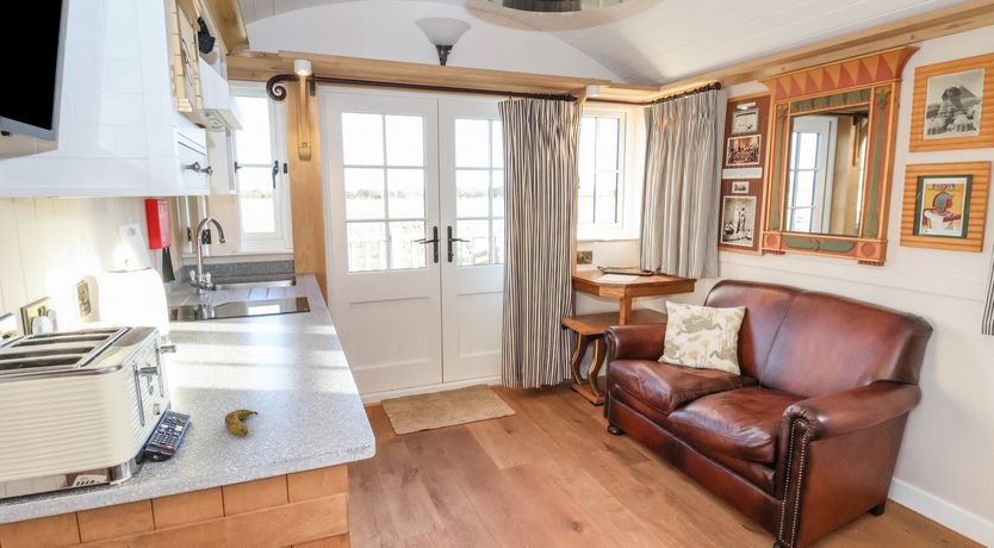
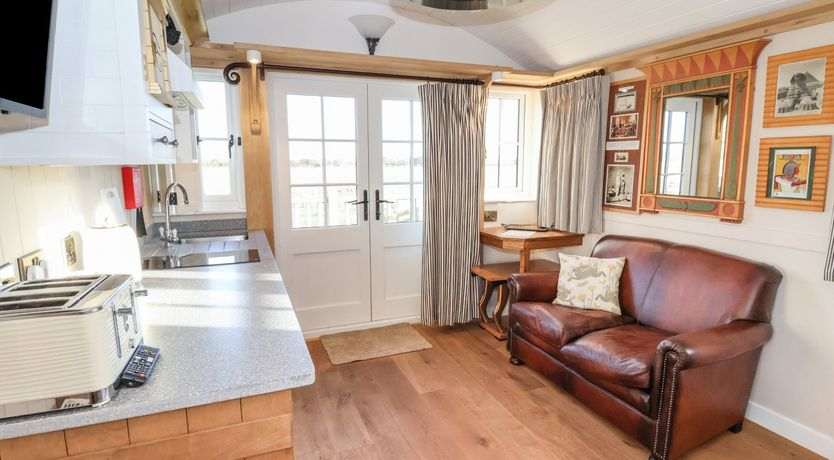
- banana [224,409,259,437]
